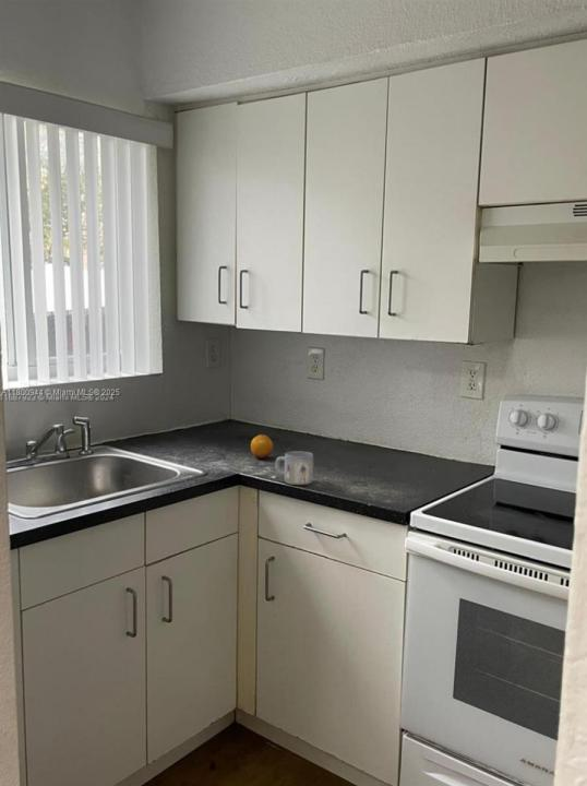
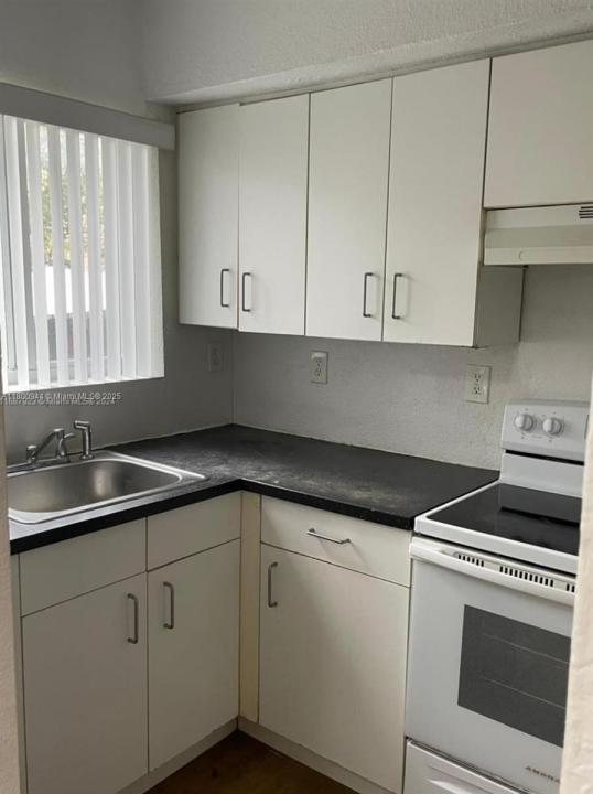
- fruit [250,433,274,460]
- mug [274,450,314,486]
